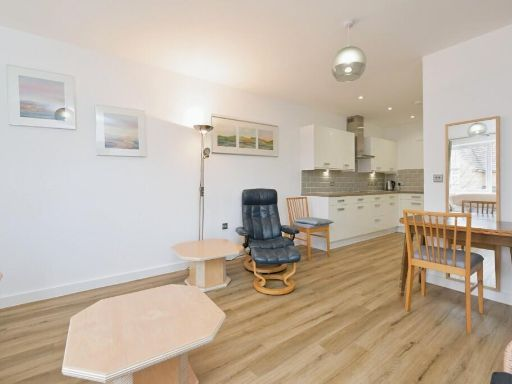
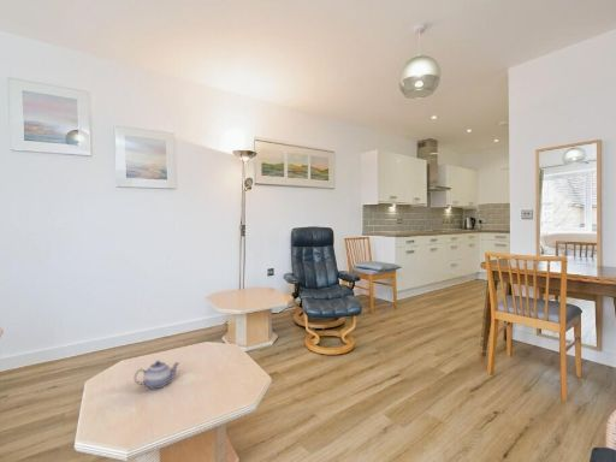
+ teapot [134,360,180,391]
